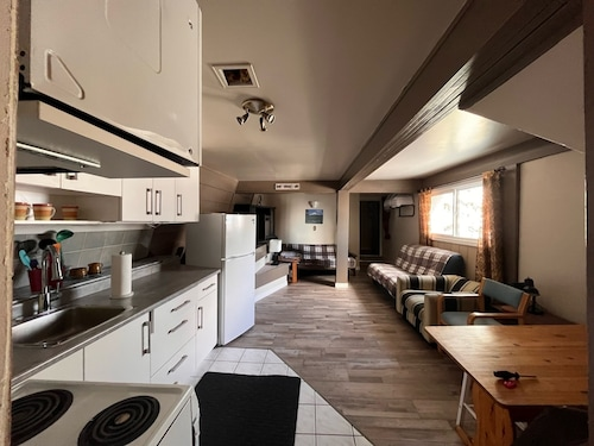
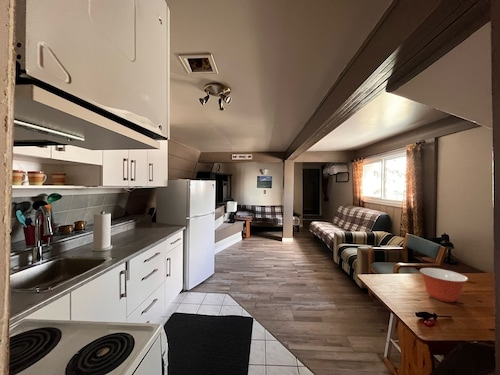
+ mixing bowl [419,267,469,303]
